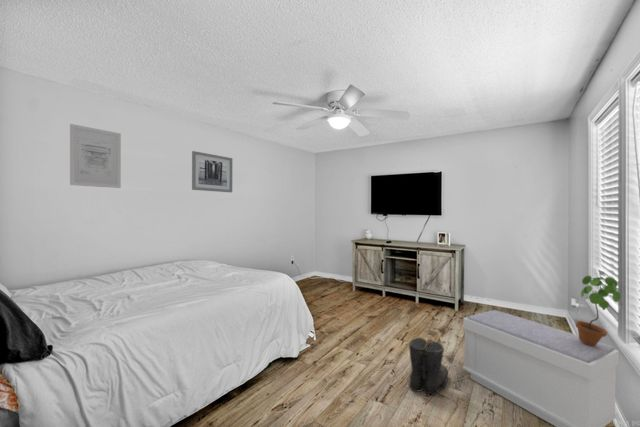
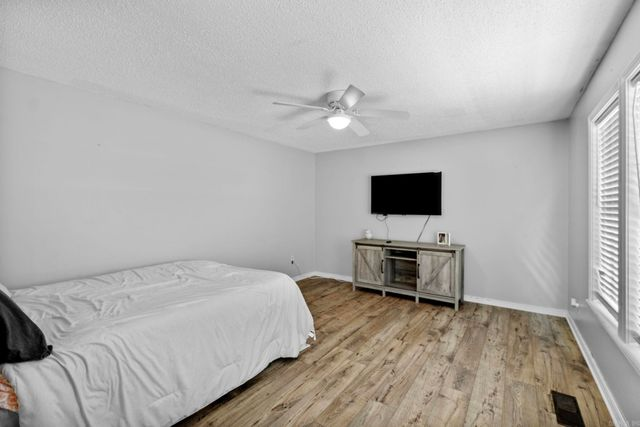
- boots [408,337,449,396]
- potted plant [575,274,622,346]
- wall art [191,150,233,193]
- bench [462,309,620,427]
- wall art [69,123,122,189]
